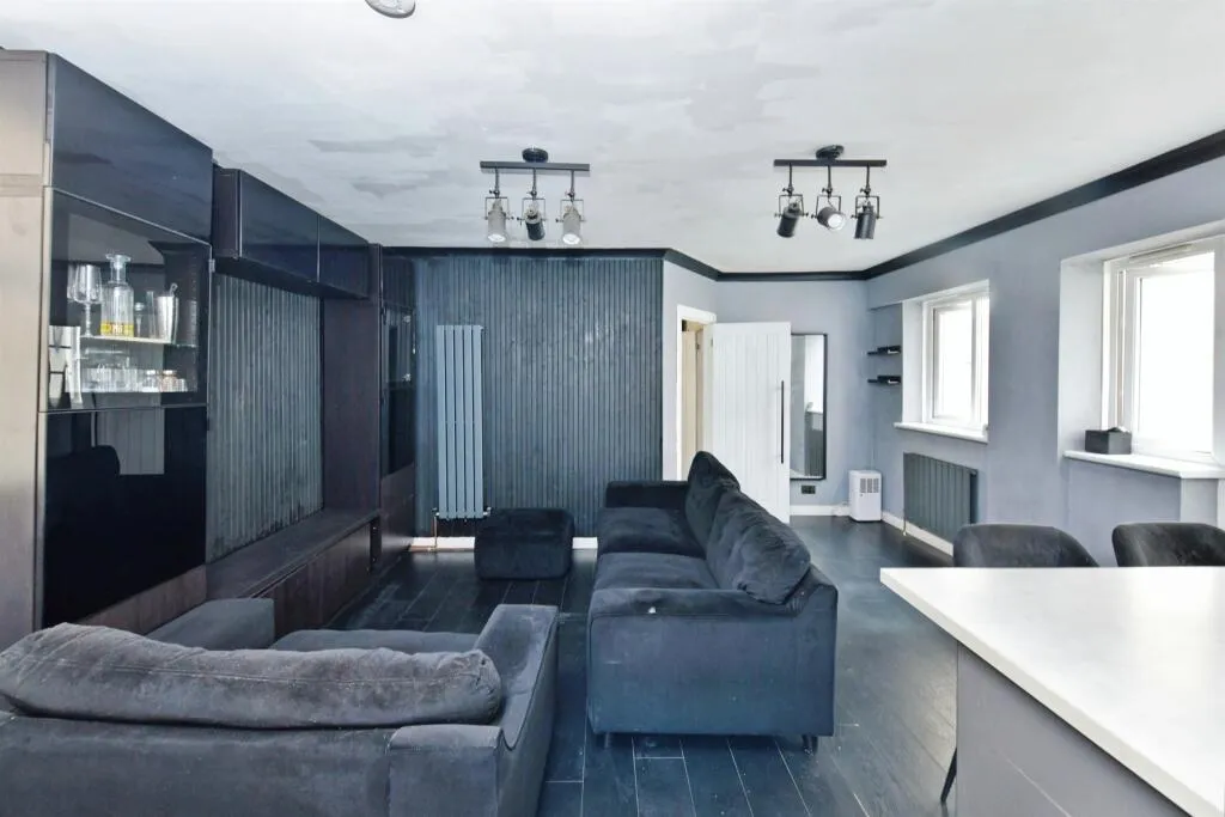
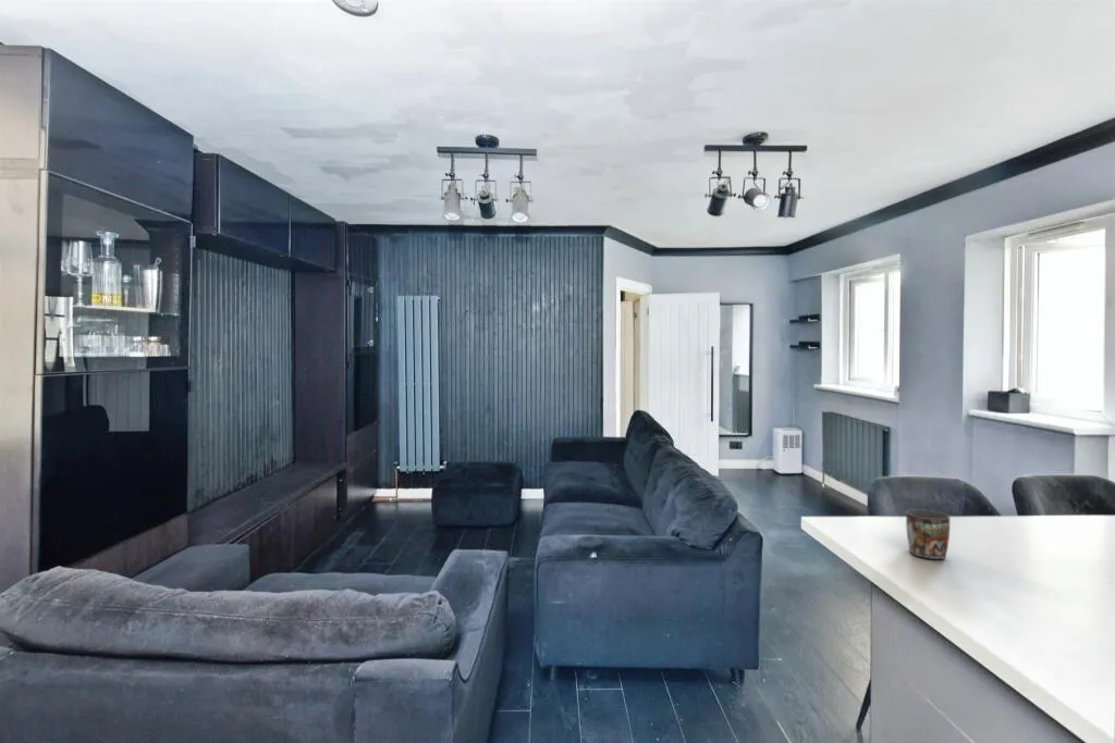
+ mug [905,508,951,560]
